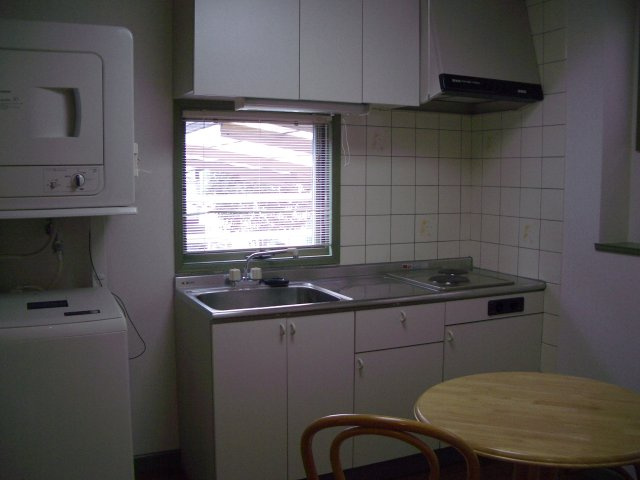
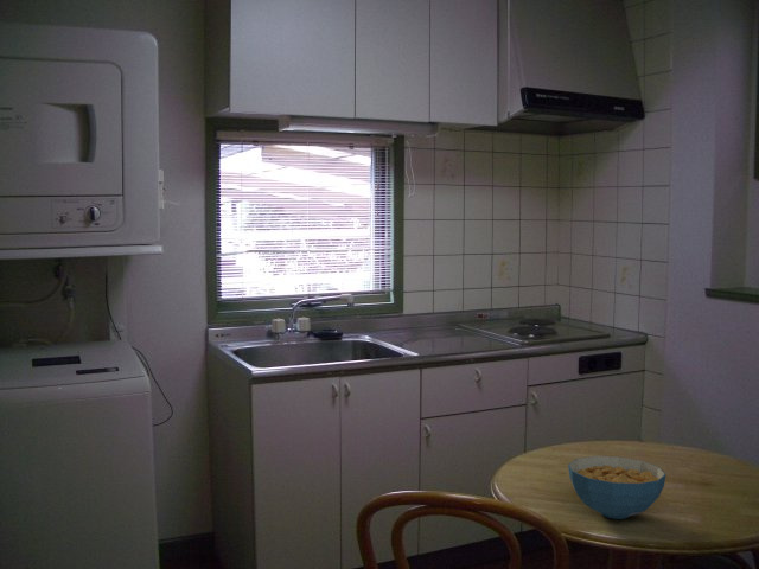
+ cereal bowl [567,455,666,520]
